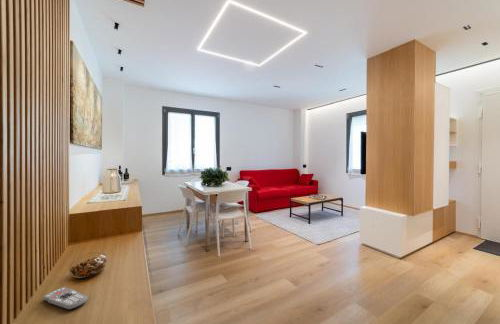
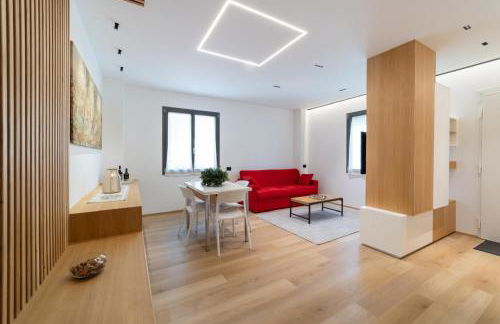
- remote control [42,286,88,311]
